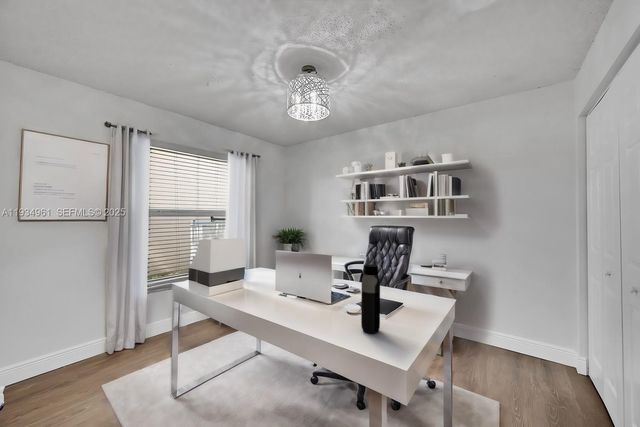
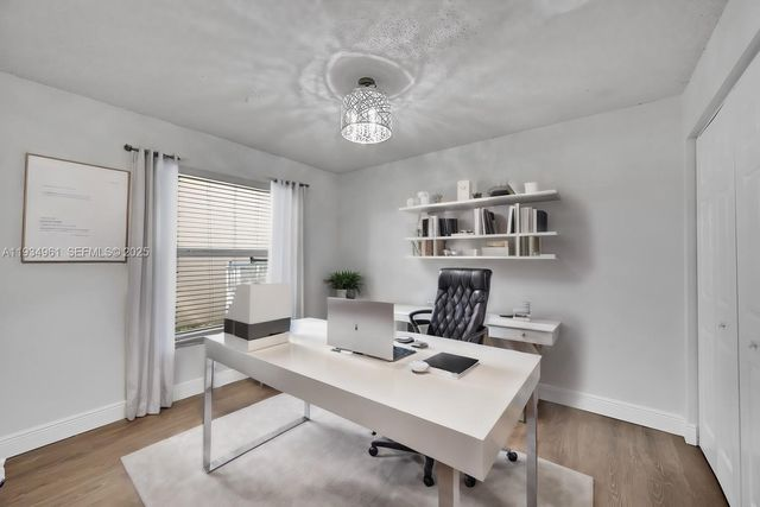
- water bottle [360,263,381,335]
